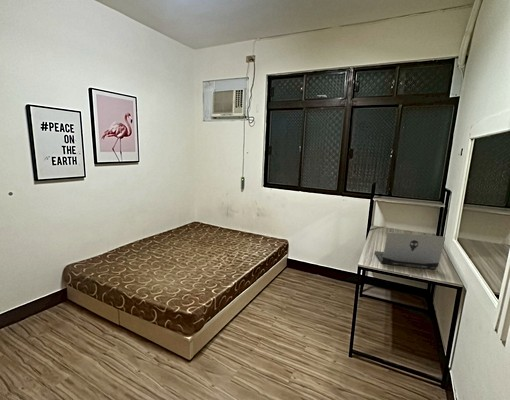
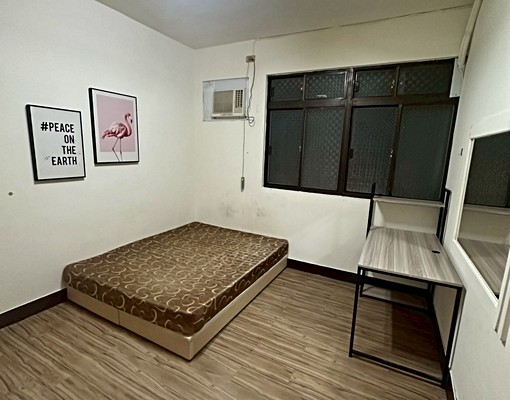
- laptop computer [374,231,446,270]
